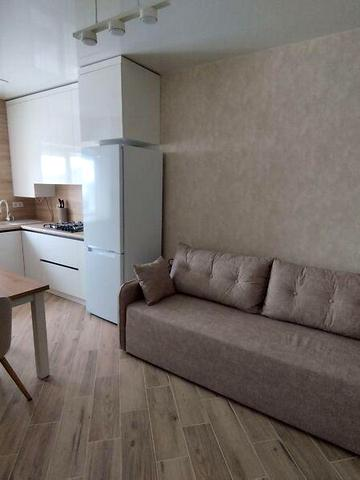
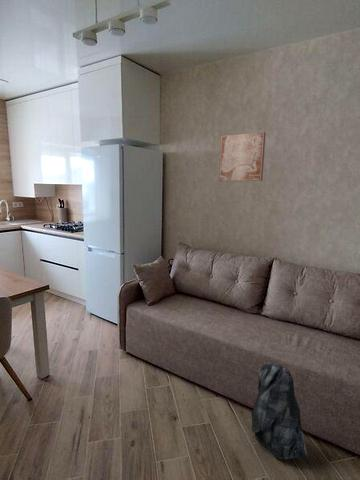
+ jacket [251,363,308,460]
+ wall art [218,131,267,182]
